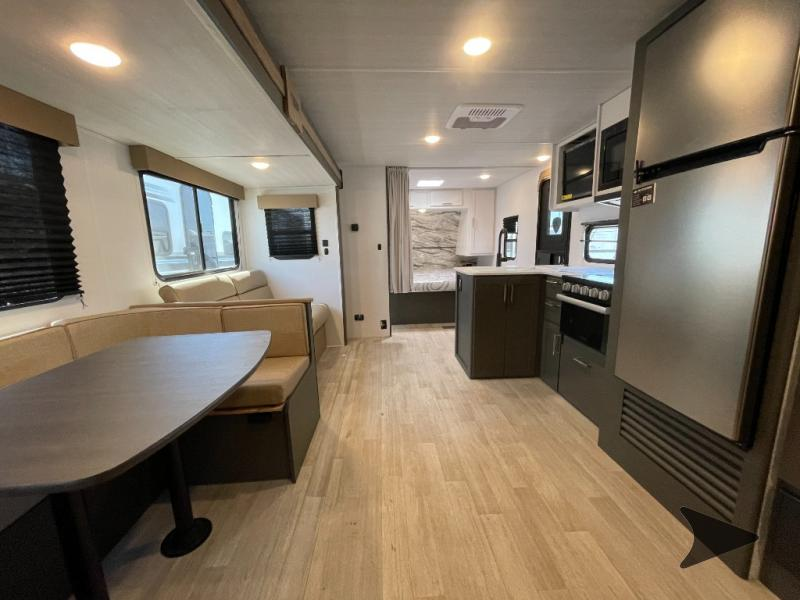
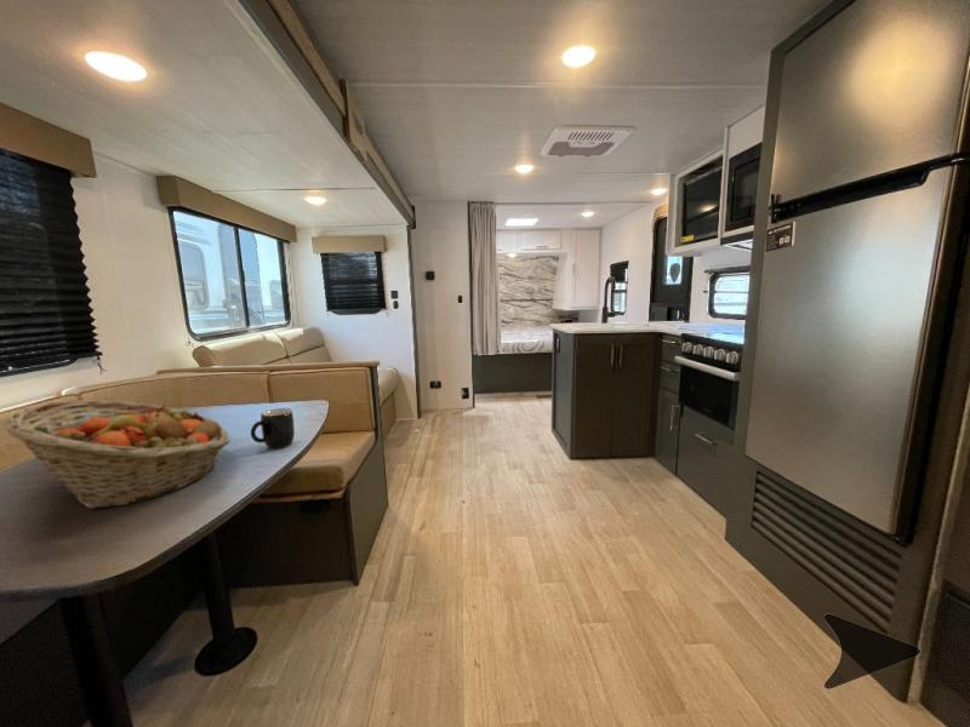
+ fruit basket [4,399,232,510]
+ mug [250,407,296,451]
